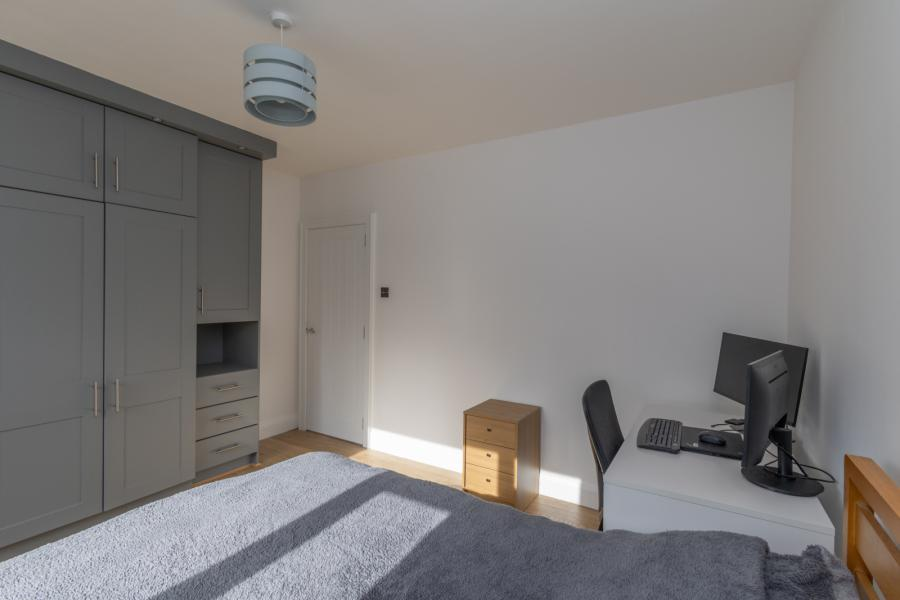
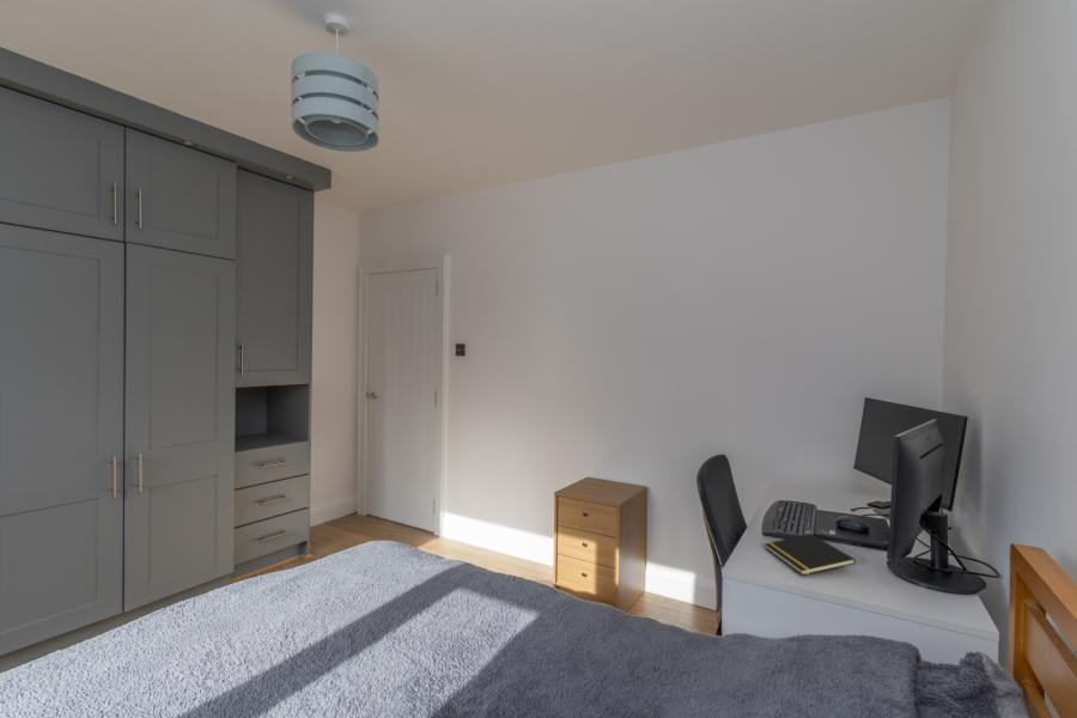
+ notepad [763,533,857,576]
